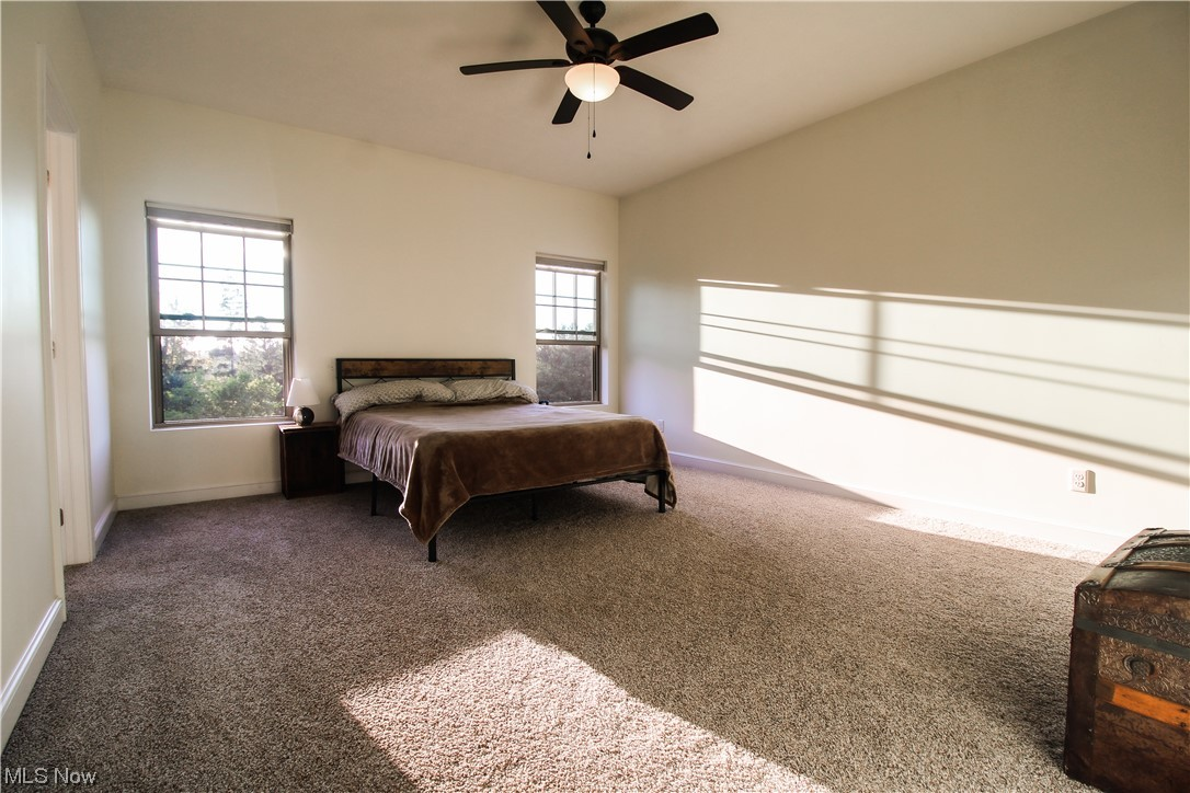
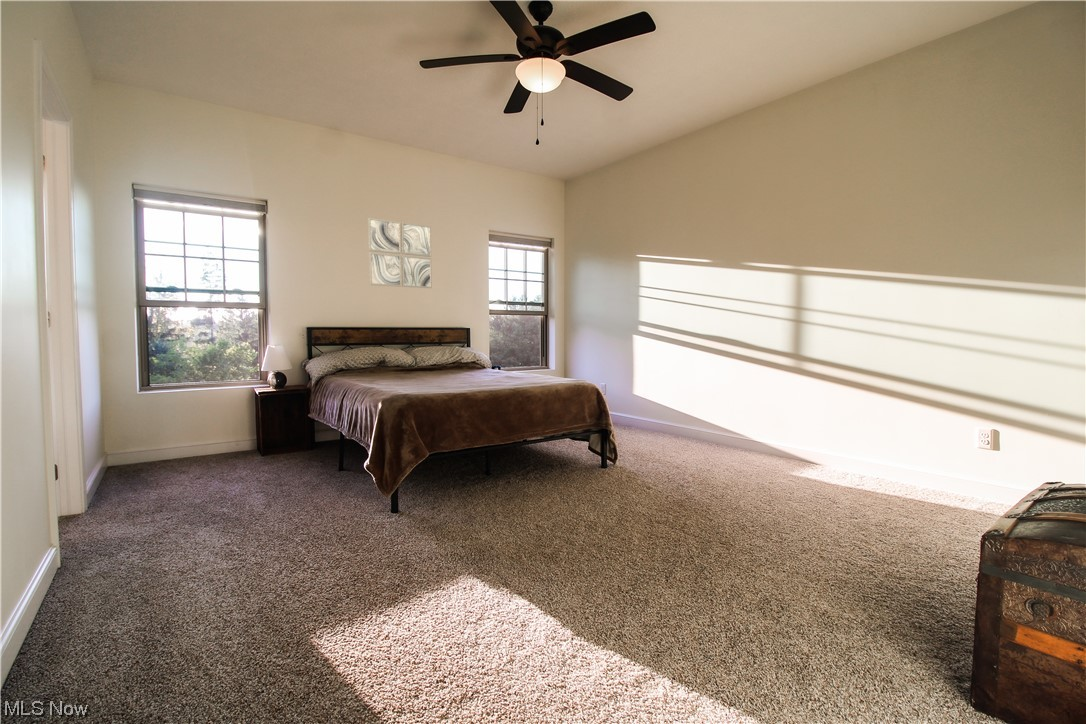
+ wall art [367,217,433,289]
